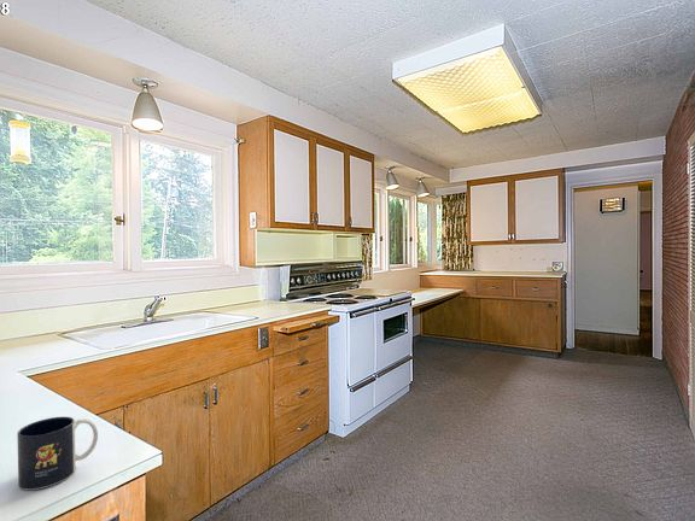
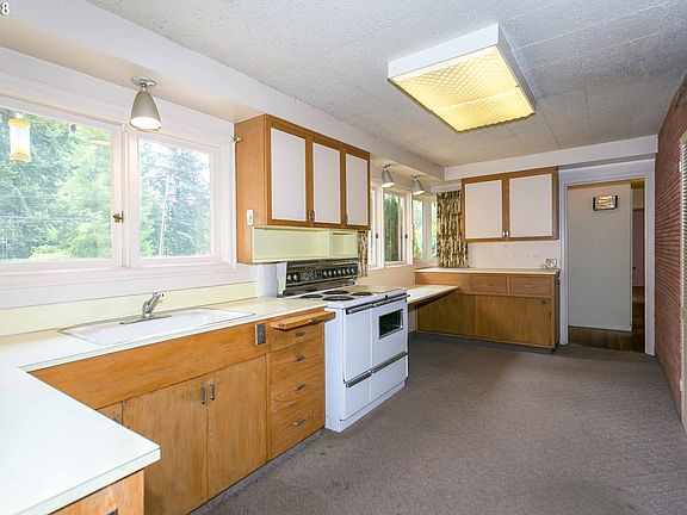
- mug [16,416,99,491]
